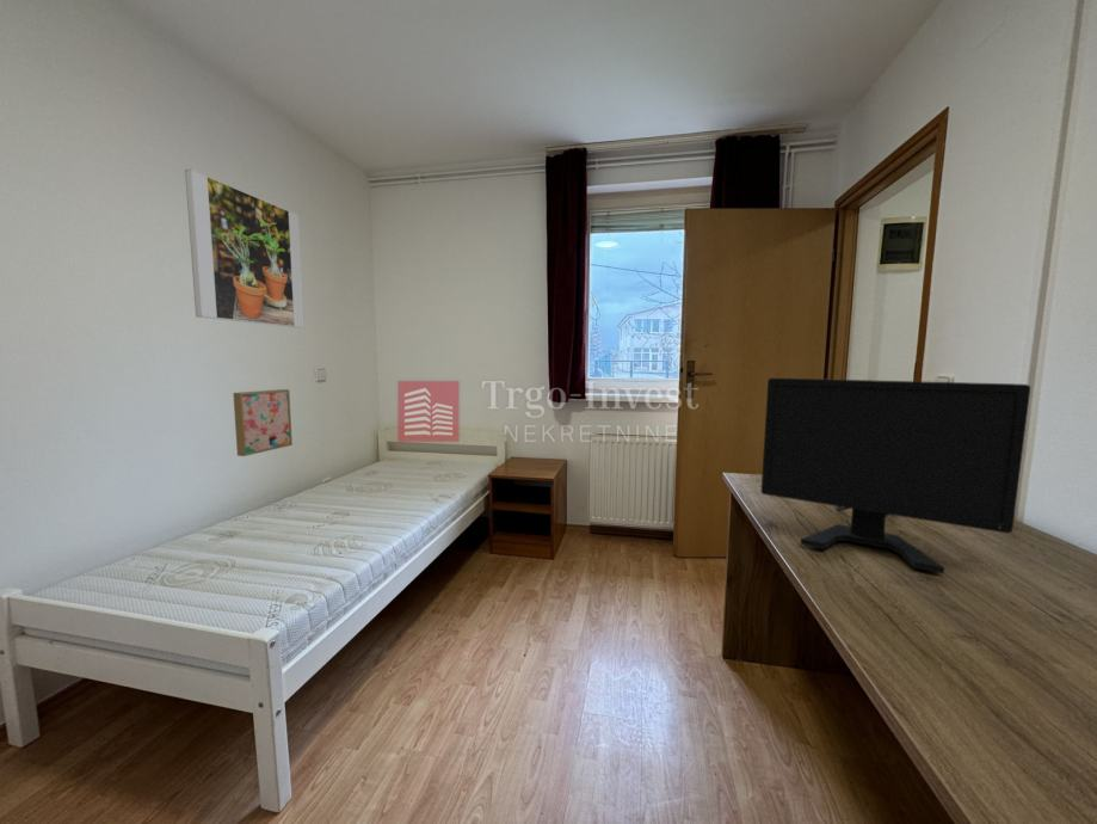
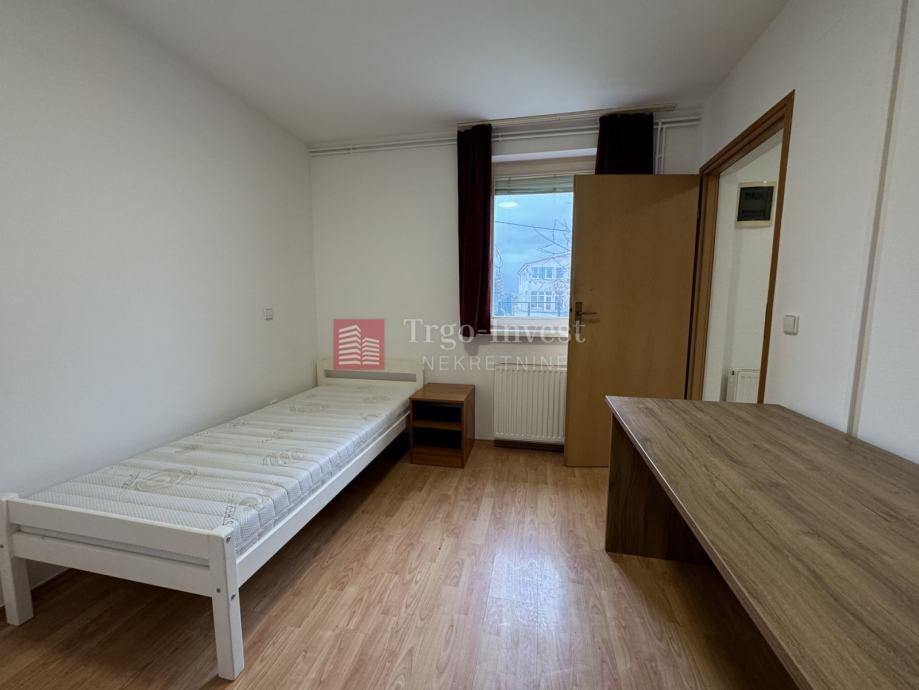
- wall art [232,388,294,457]
- computer monitor [760,377,1031,574]
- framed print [184,168,306,328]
